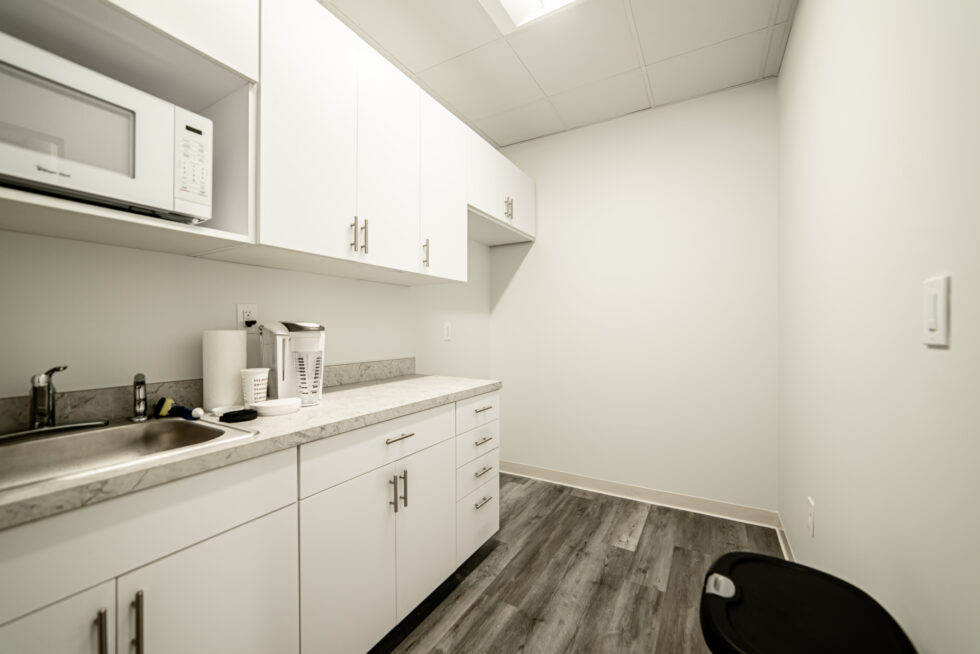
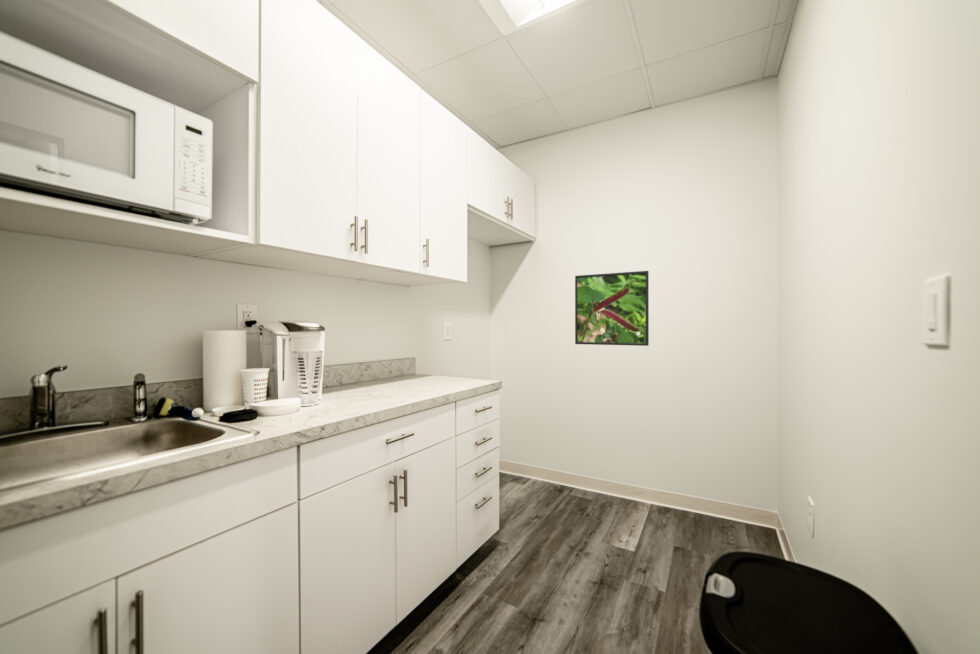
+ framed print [574,270,650,347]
